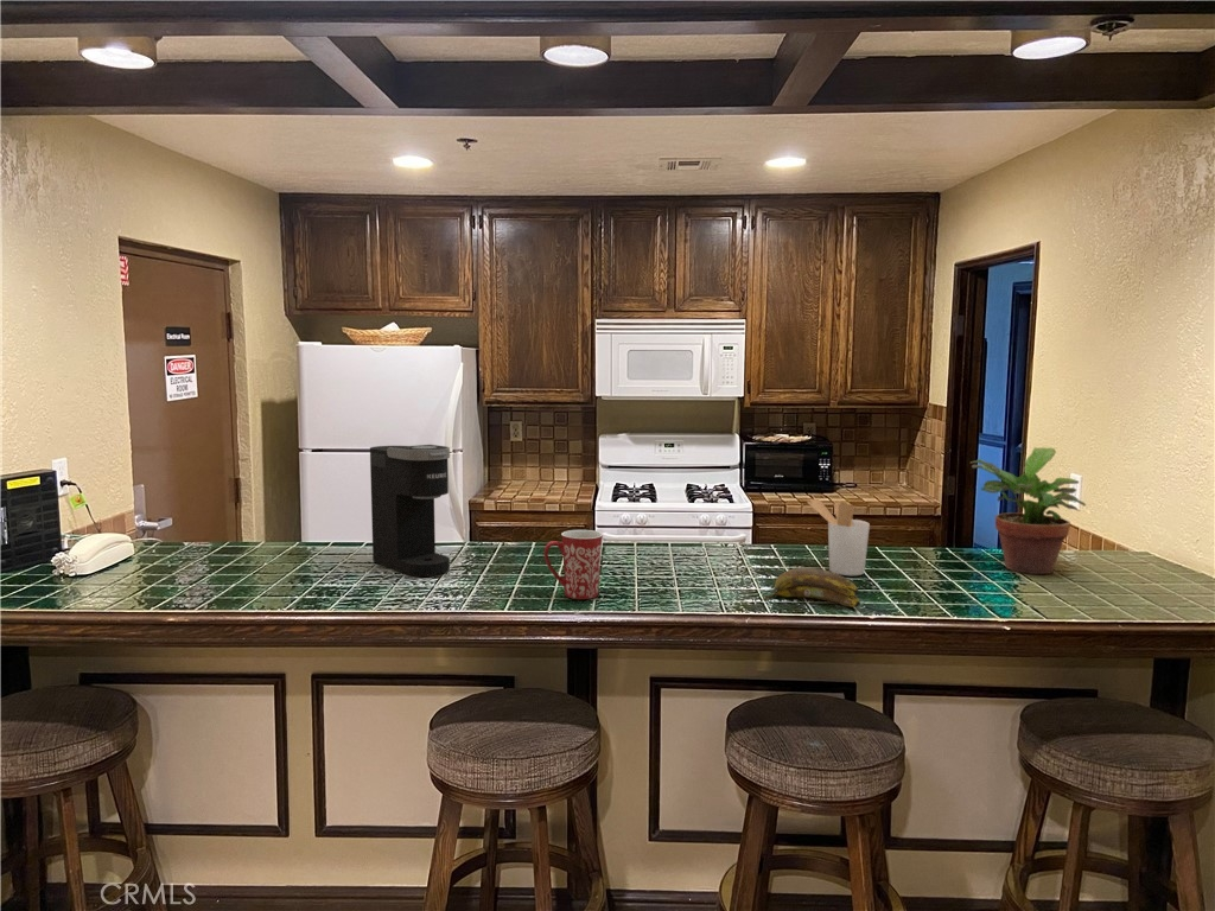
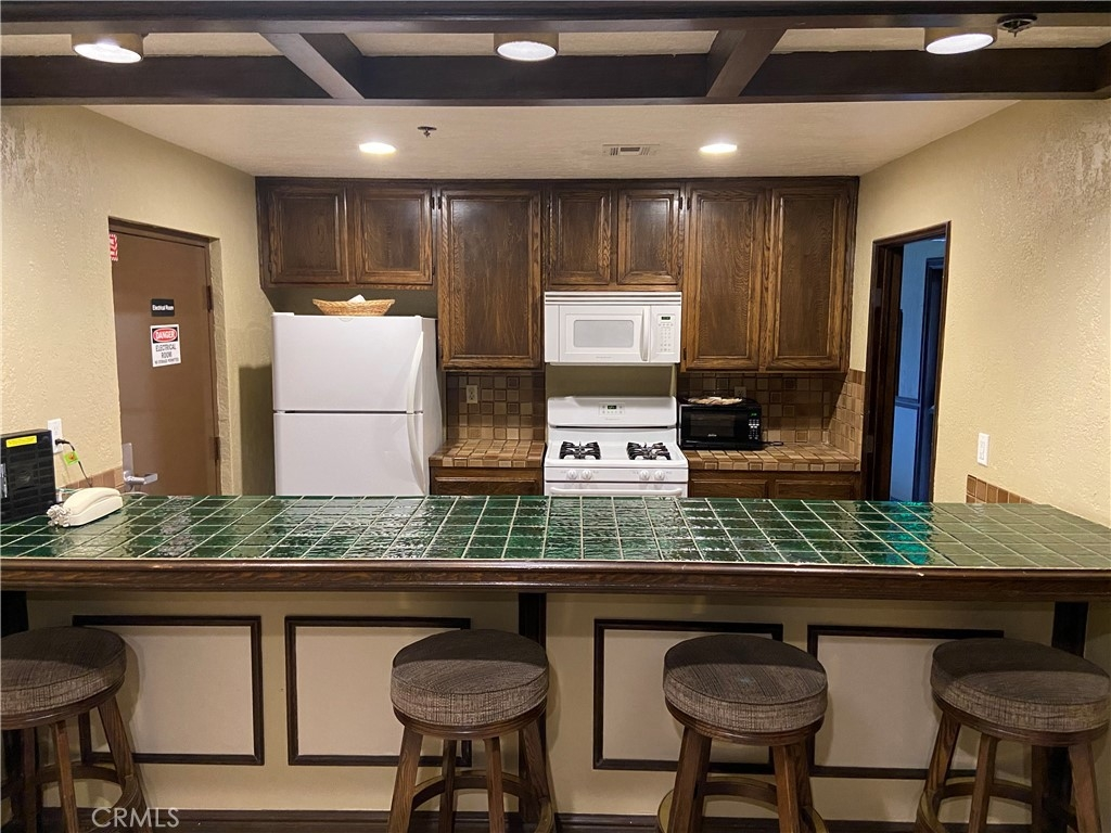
- potted plant [971,446,1087,575]
- utensil holder [807,497,871,576]
- banana [762,567,861,609]
- coffee maker [369,444,451,578]
- mug [543,529,604,600]
